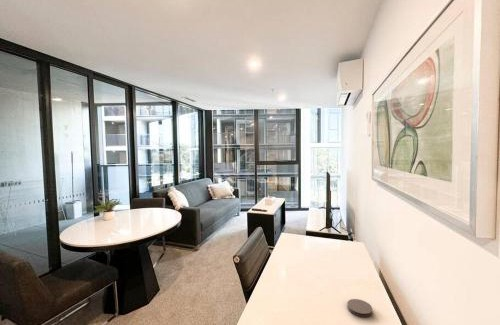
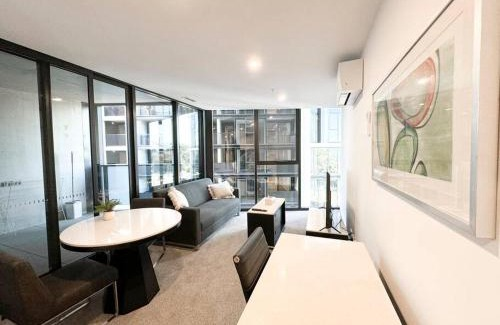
- coaster [346,298,373,318]
